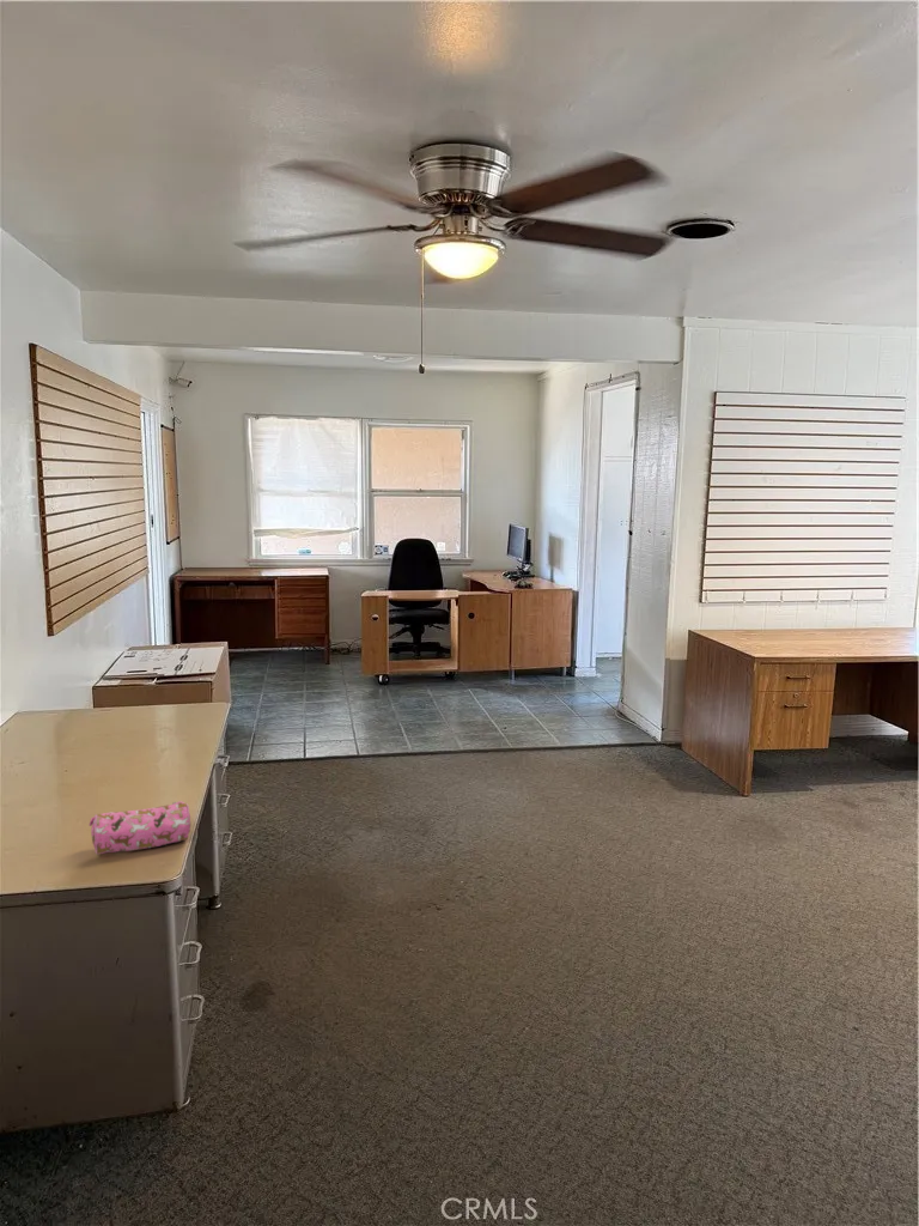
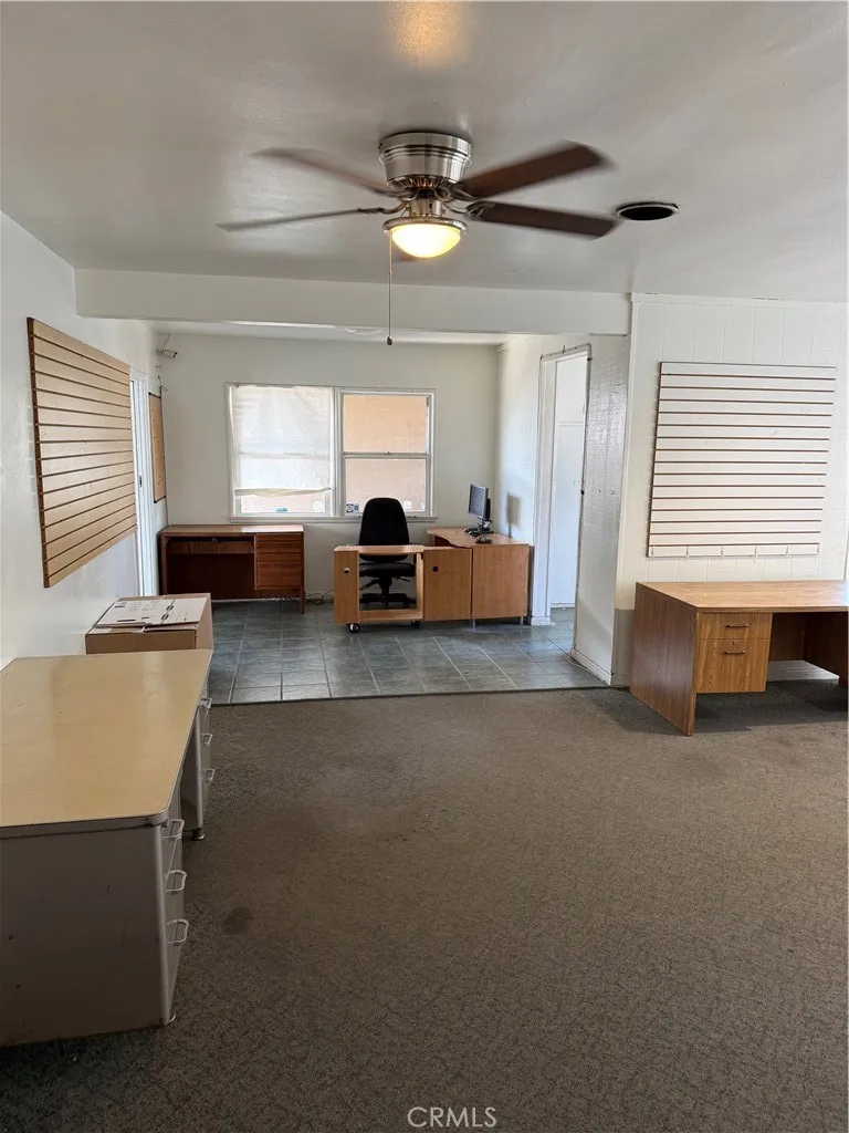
- pencil case [87,800,191,856]
